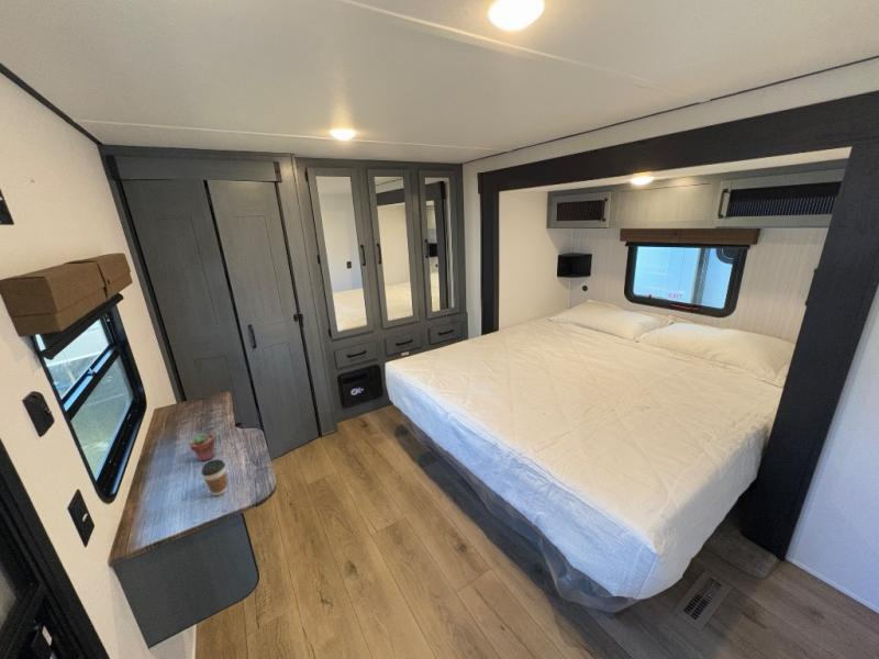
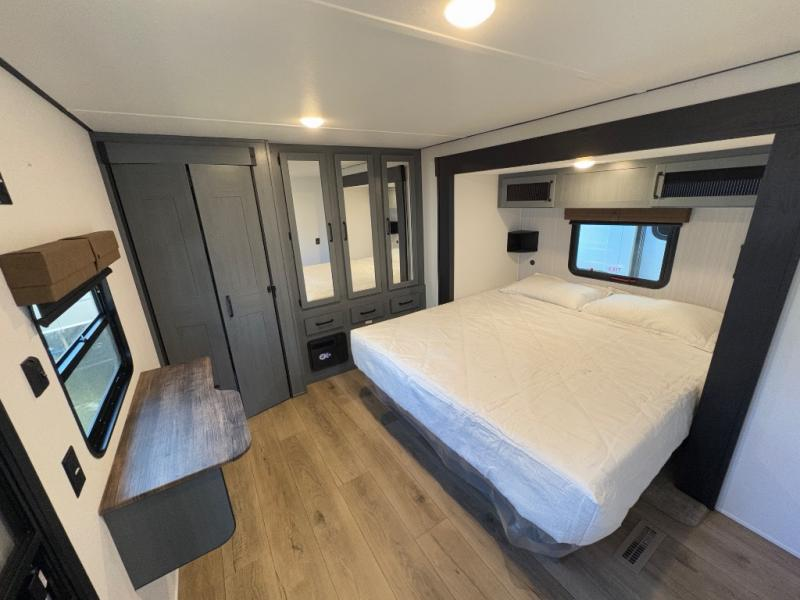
- coffee cup [201,458,229,496]
- potted succulent [189,432,216,461]
